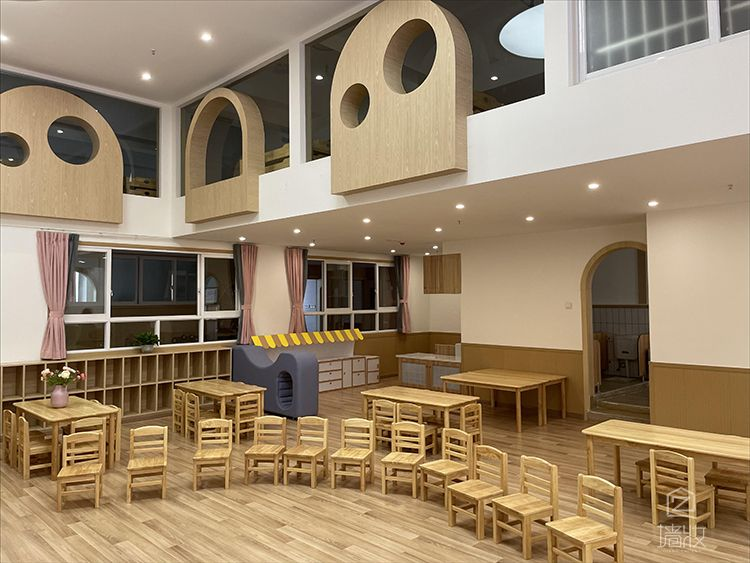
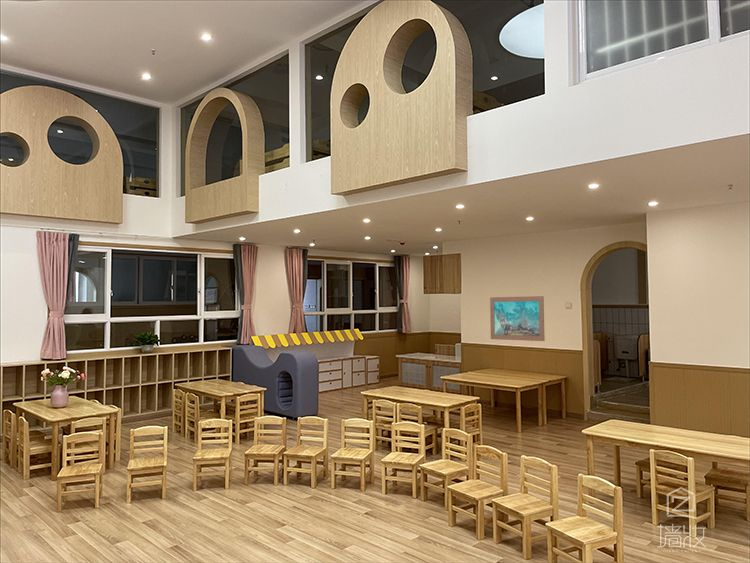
+ wall art [489,295,546,342]
